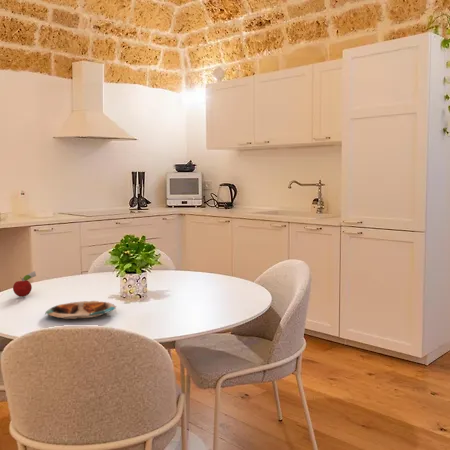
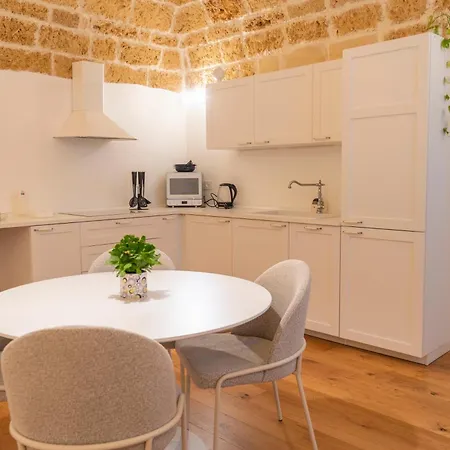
- plate [44,300,117,320]
- fruit [12,270,37,298]
